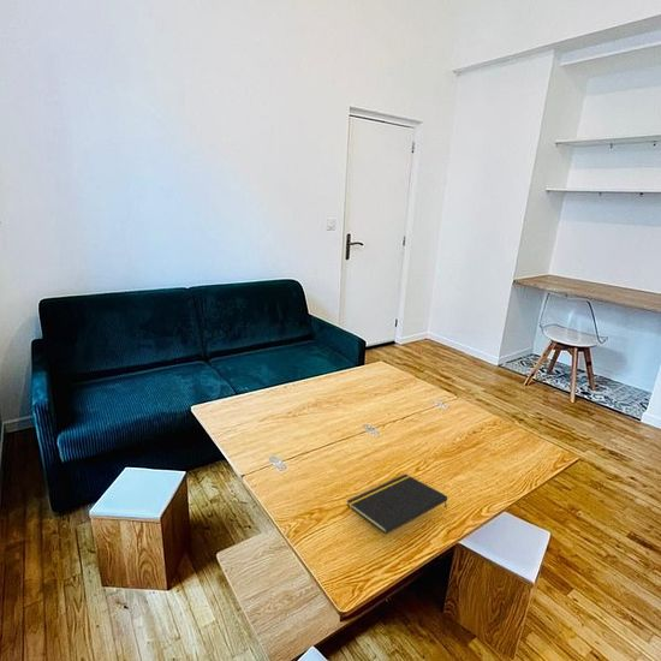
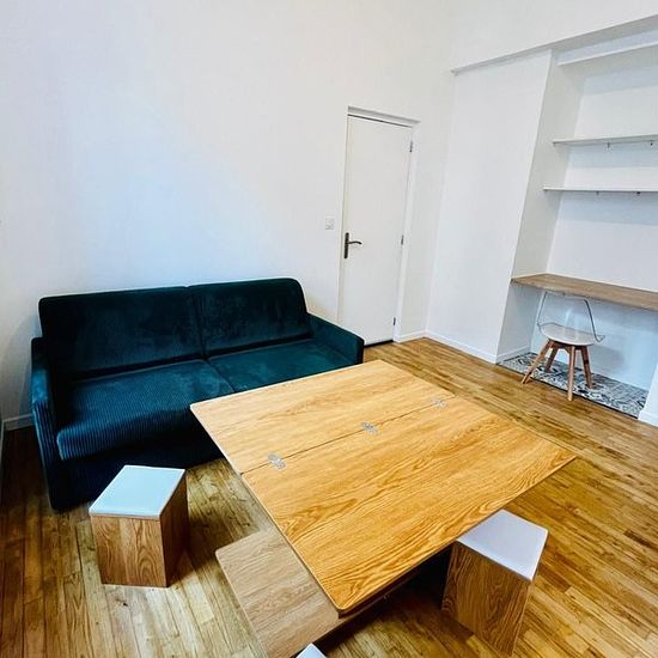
- notepad [346,474,448,535]
